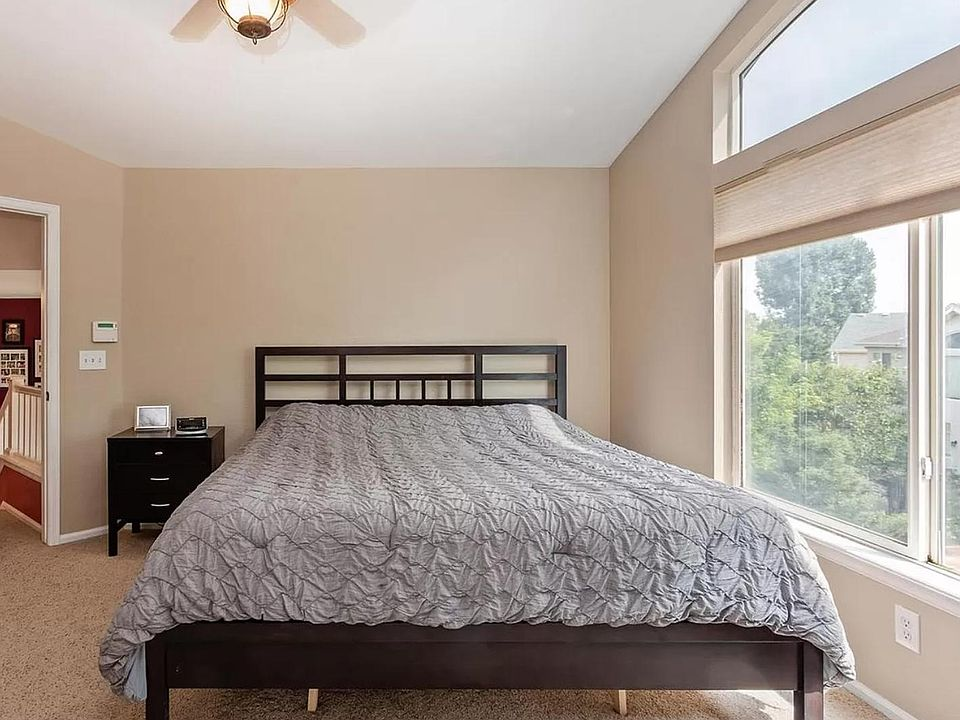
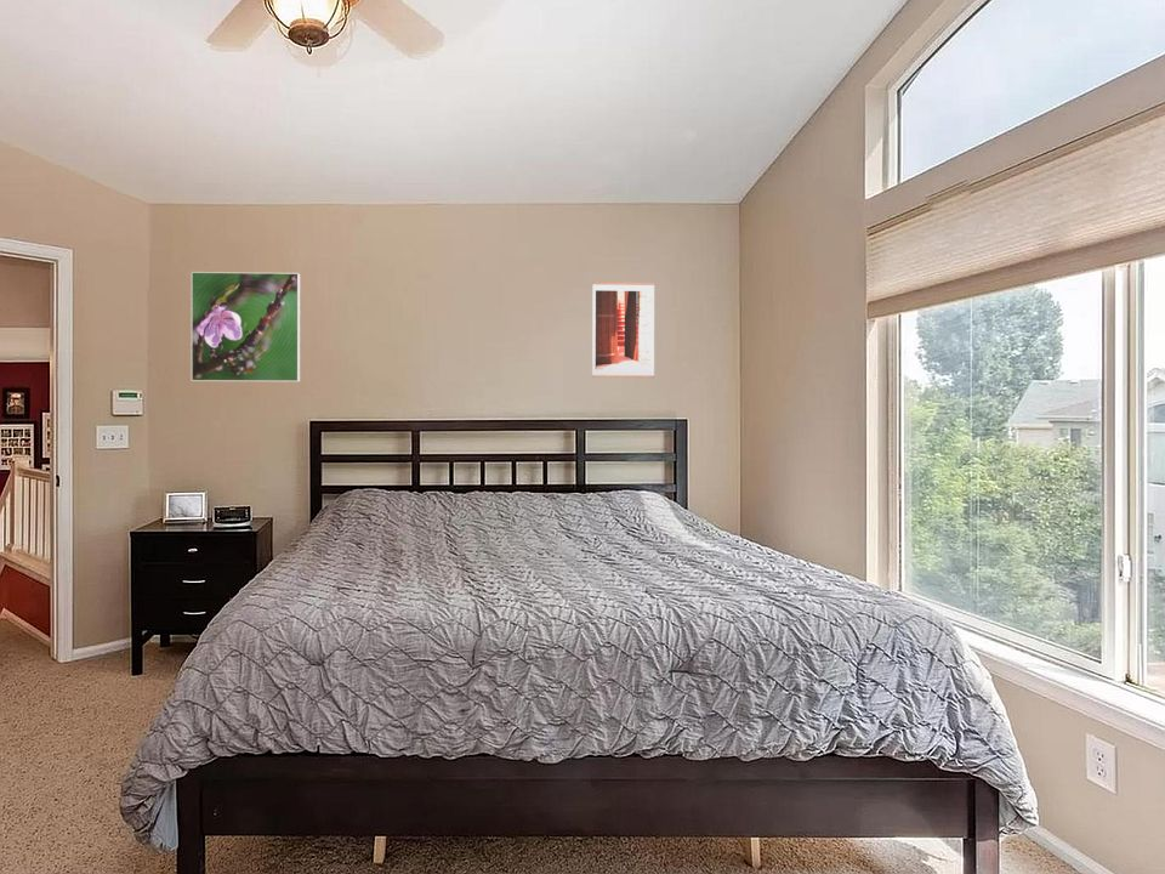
+ wall art [591,280,655,379]
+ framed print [191,271,301,384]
